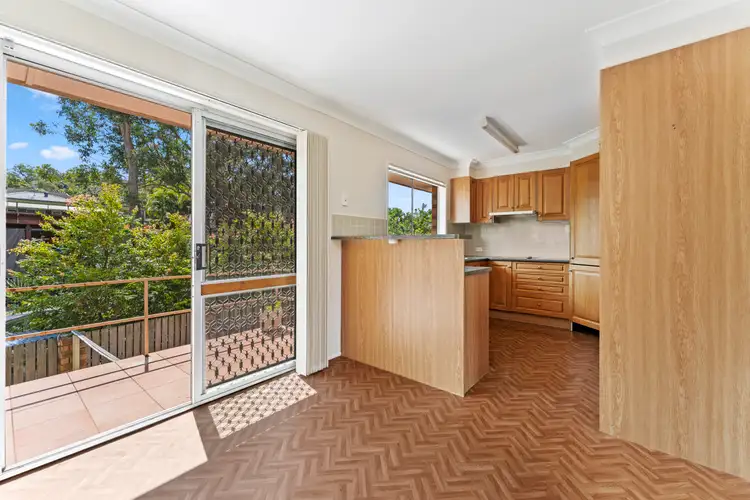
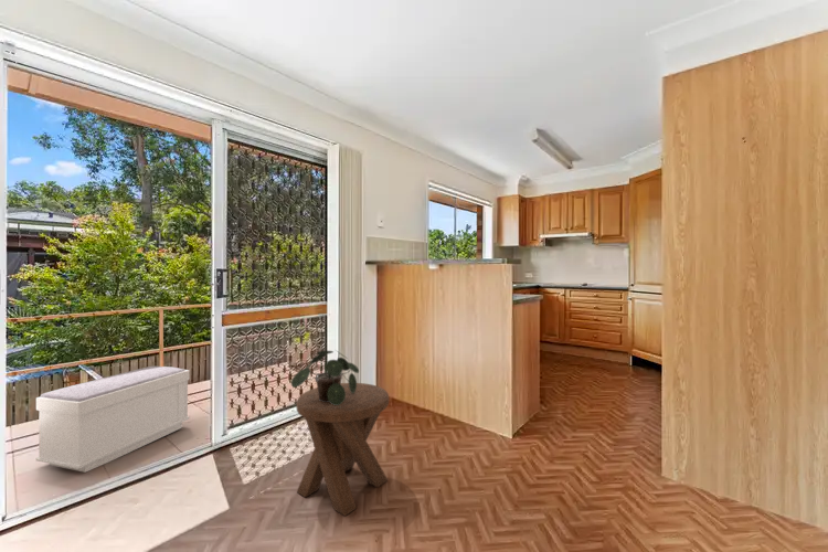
+ potted plant [290,349,360,405]
+ music stool [295,382,390,517]
+ bench [35,365,191,474]
